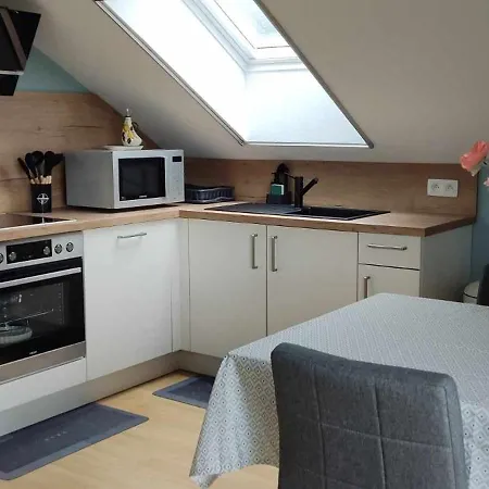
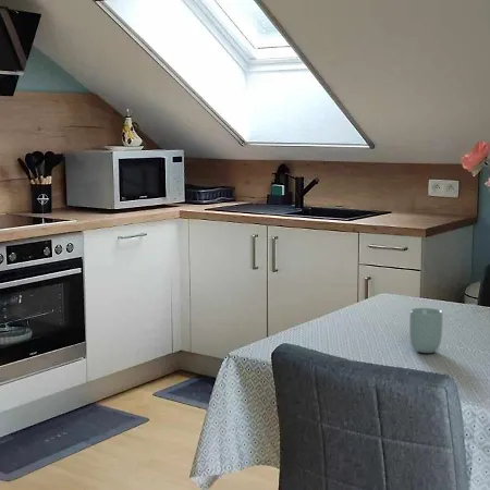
+ cup [408,307,444,354]
